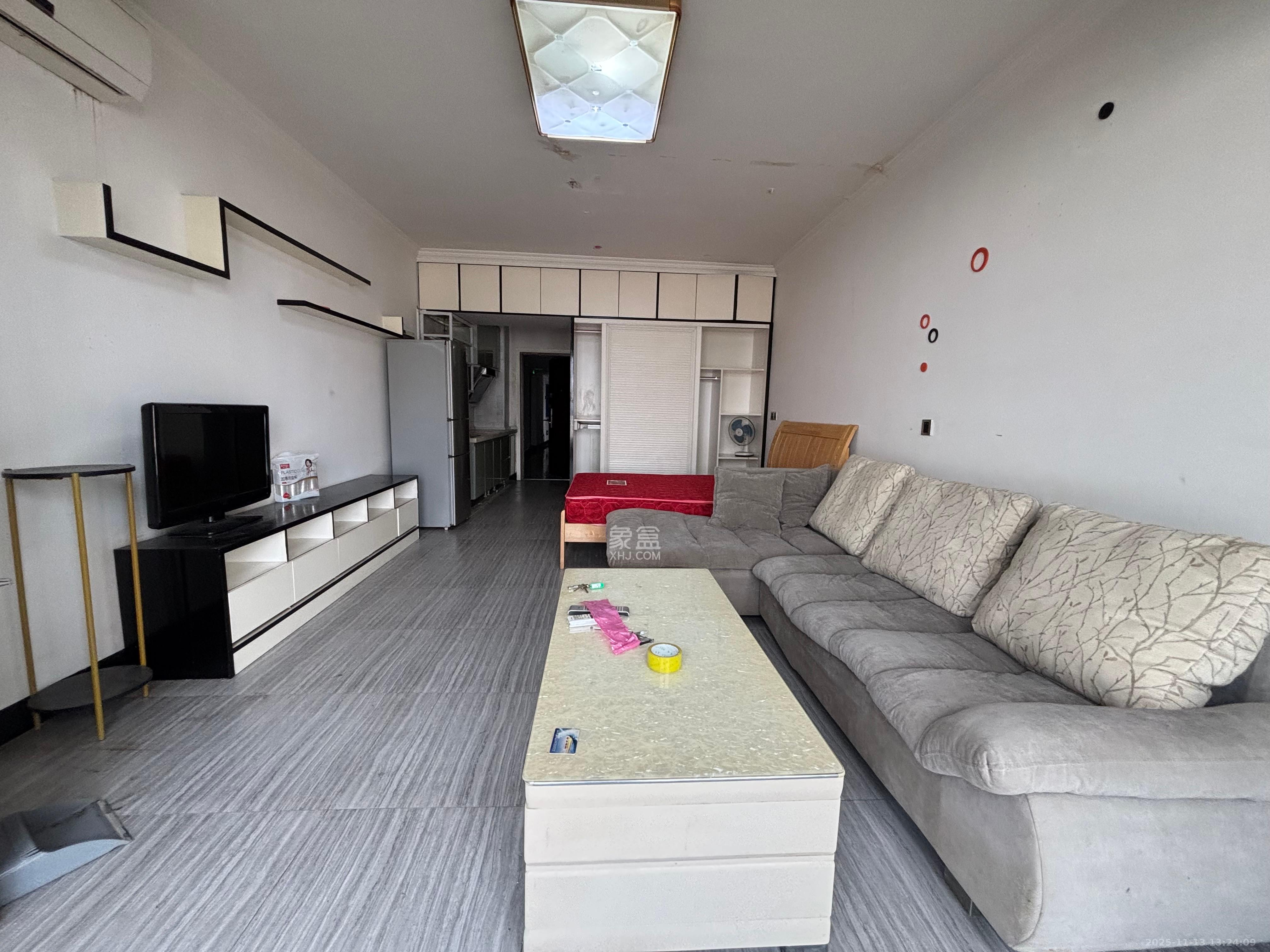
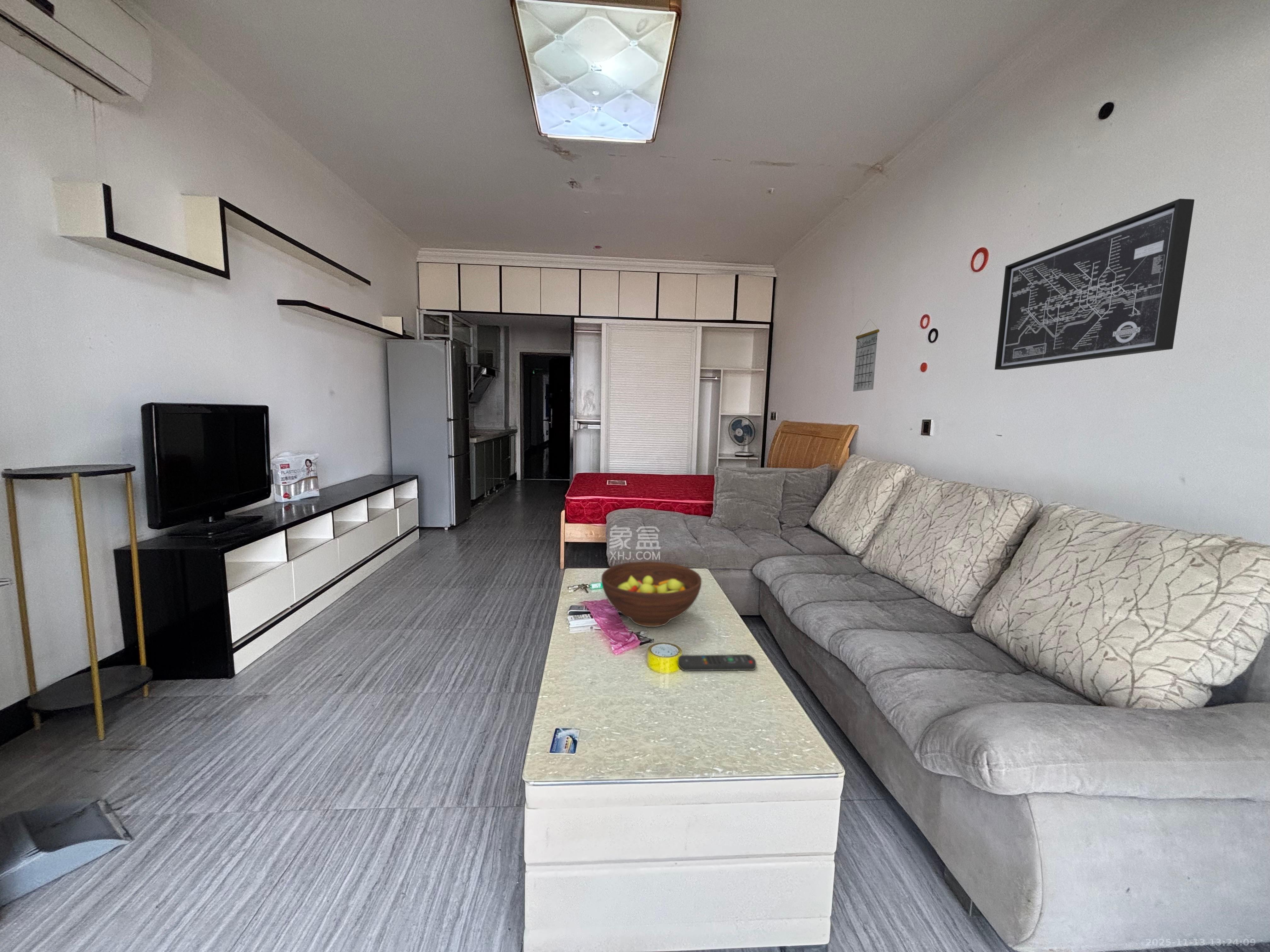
+ wall art [994,198,1195,370]
+ calendar [853,319,880,392]
+ fruit bowl [601,561,702,627]
+ remote control [678,654,757,671]
